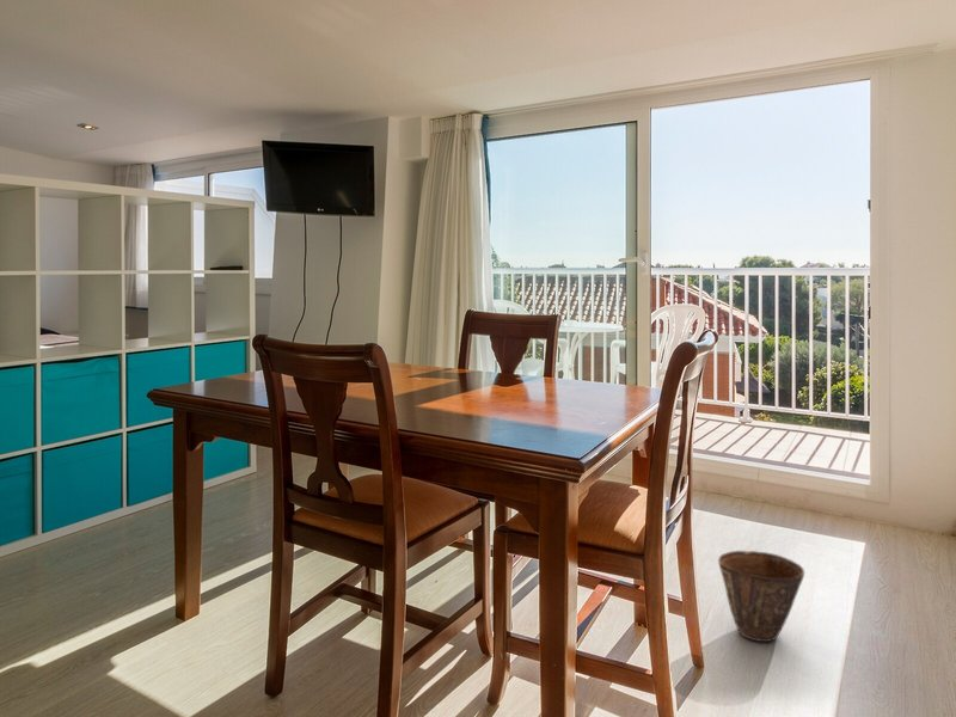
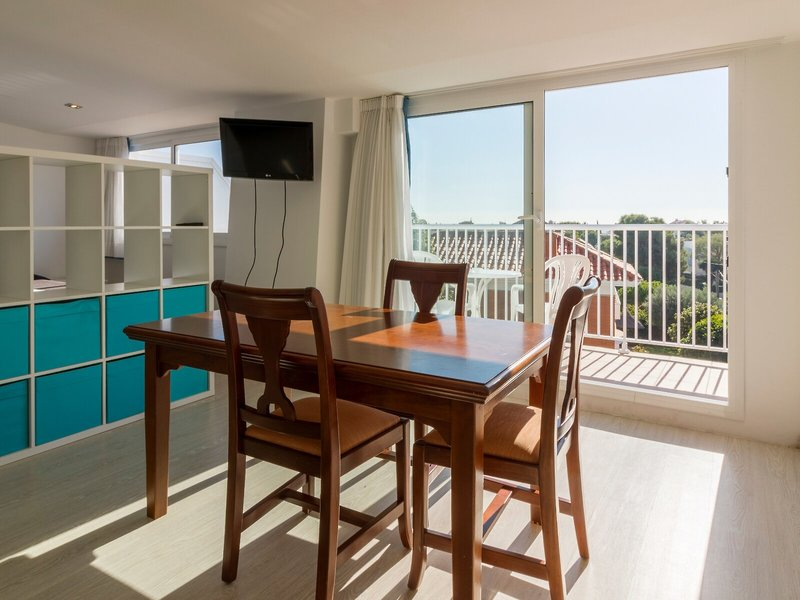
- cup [717,550,805,643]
